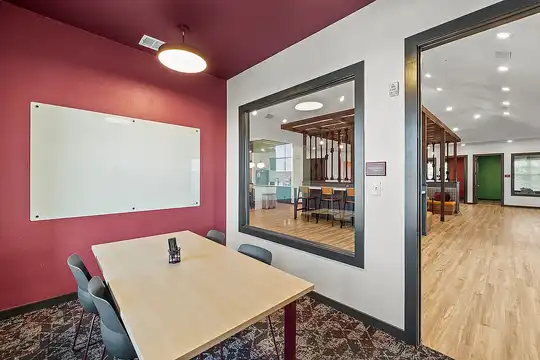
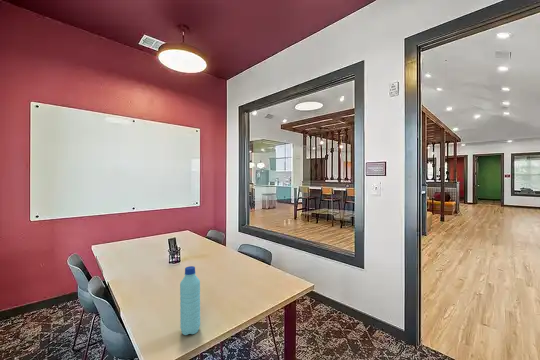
+ water bottle [179,265,201,336]
